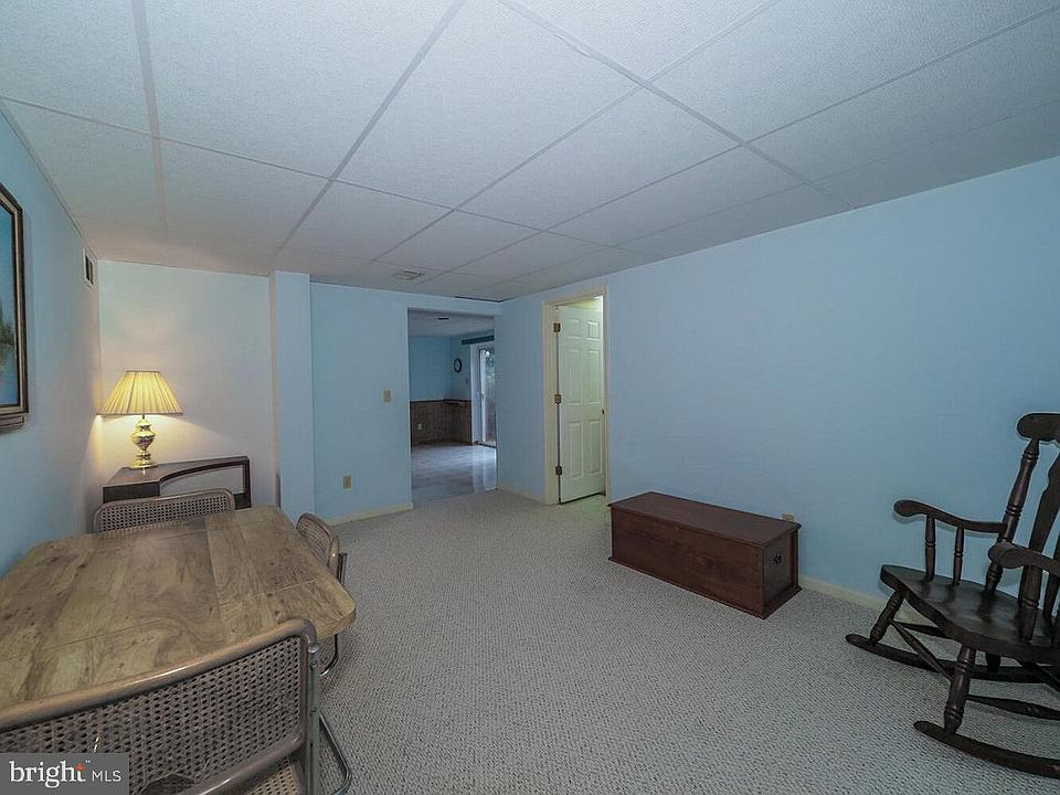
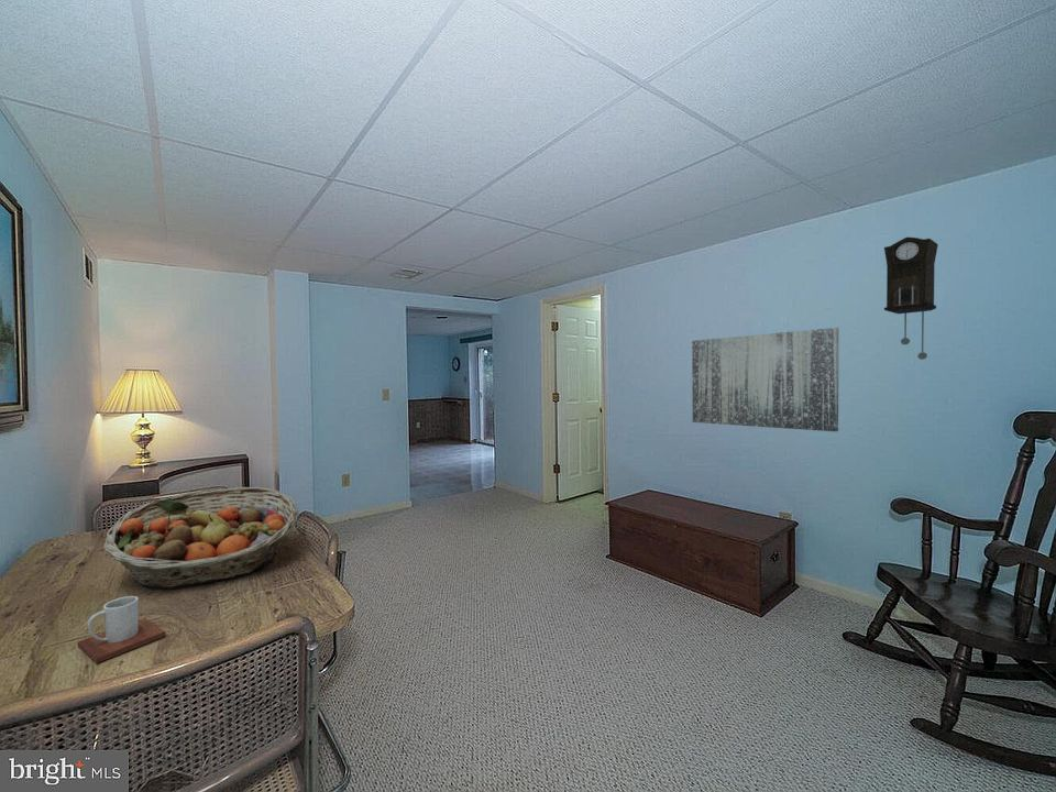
+ fruit basket [102,486,299,590]
+ wall art [691,327,839,432]
+ pendulum clock [883,237,939,361]
+ mug [77,595,166,664]
